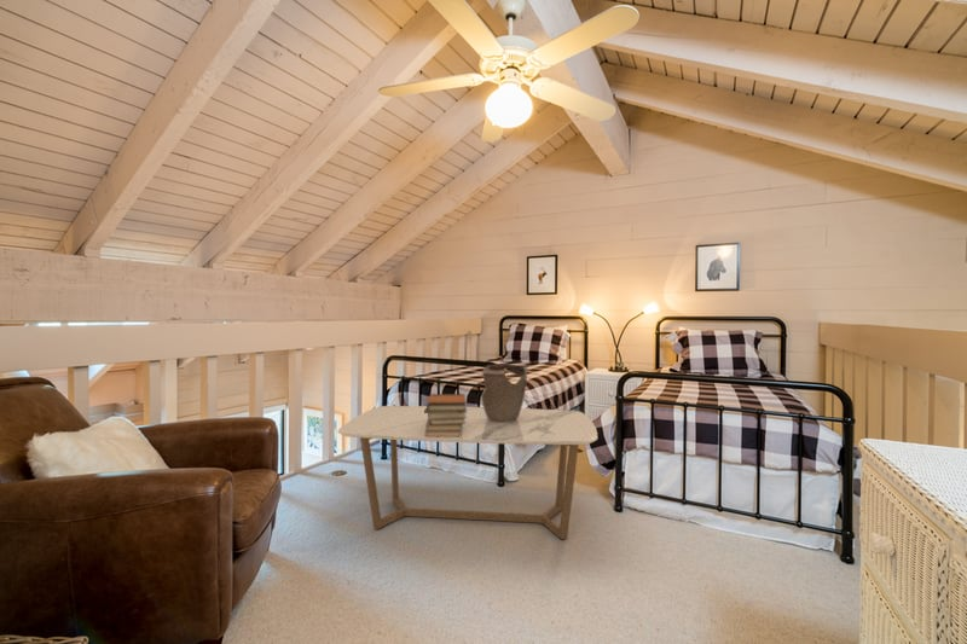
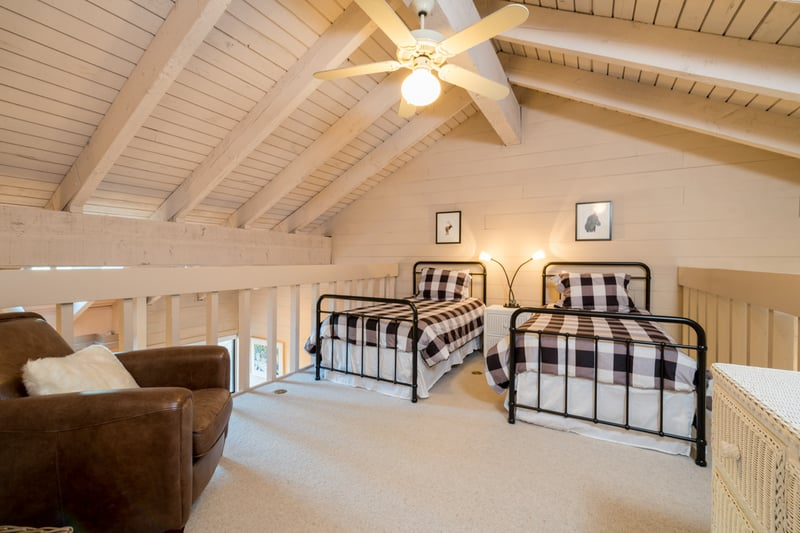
- decorative bowl [480,362,531,422]
- book stack [424,393,468,437]
- coffee table [337,405,598,540]
